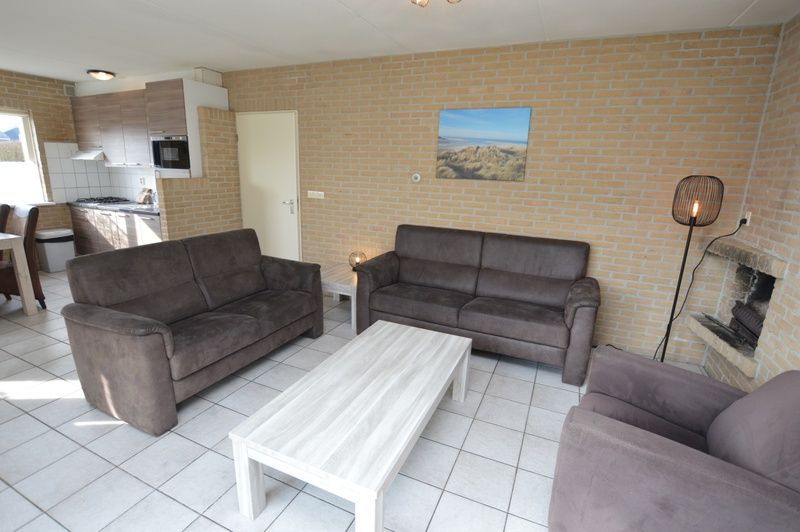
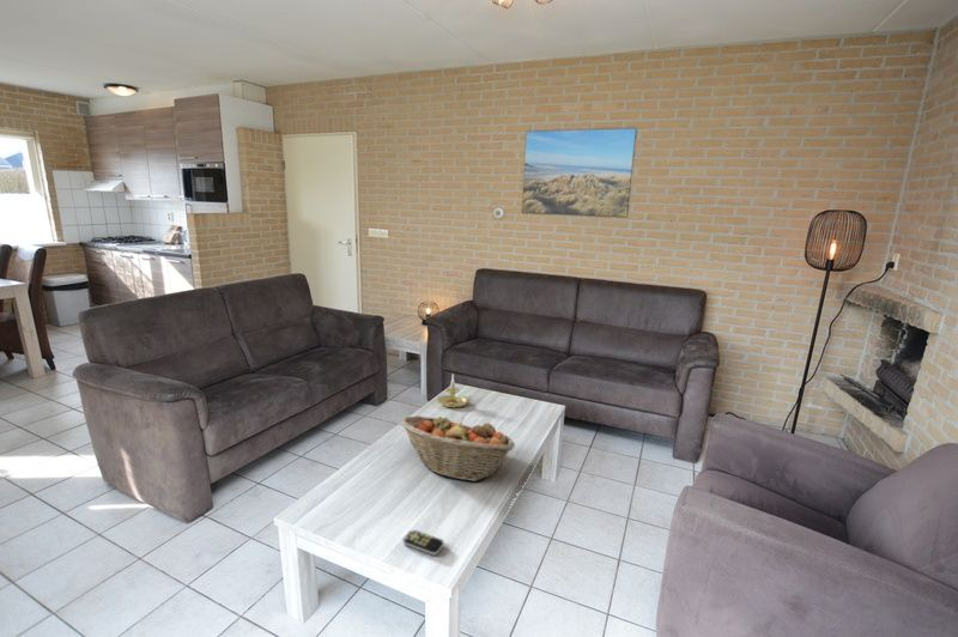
+ remote control [402,529,445,557]
+ candle holder [436,374,471,410]
+ fruit basket [399,414,516,483]
